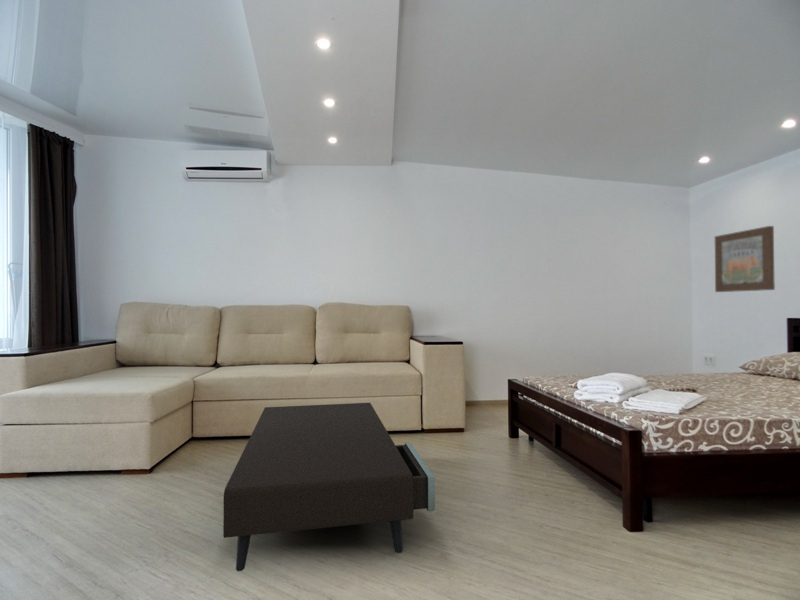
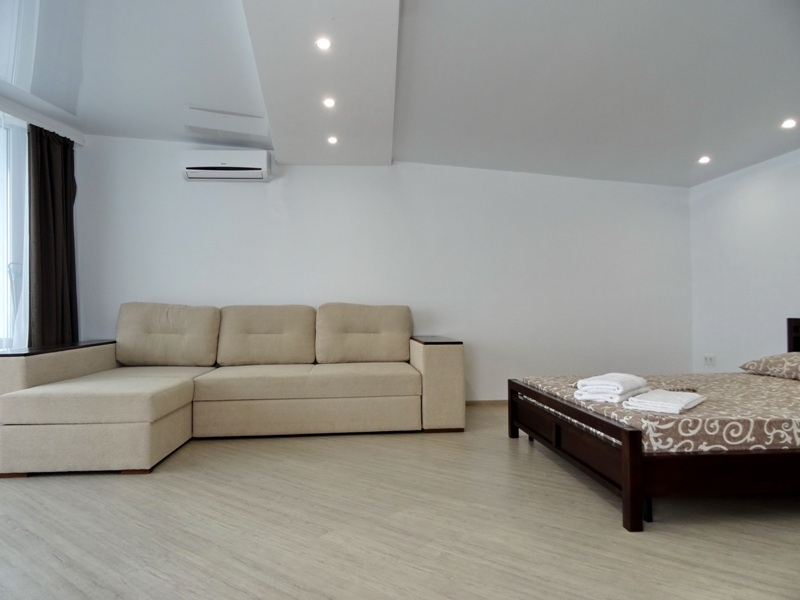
- coffee table [222,402,436,572]
- wall art [714,225,776,293]
